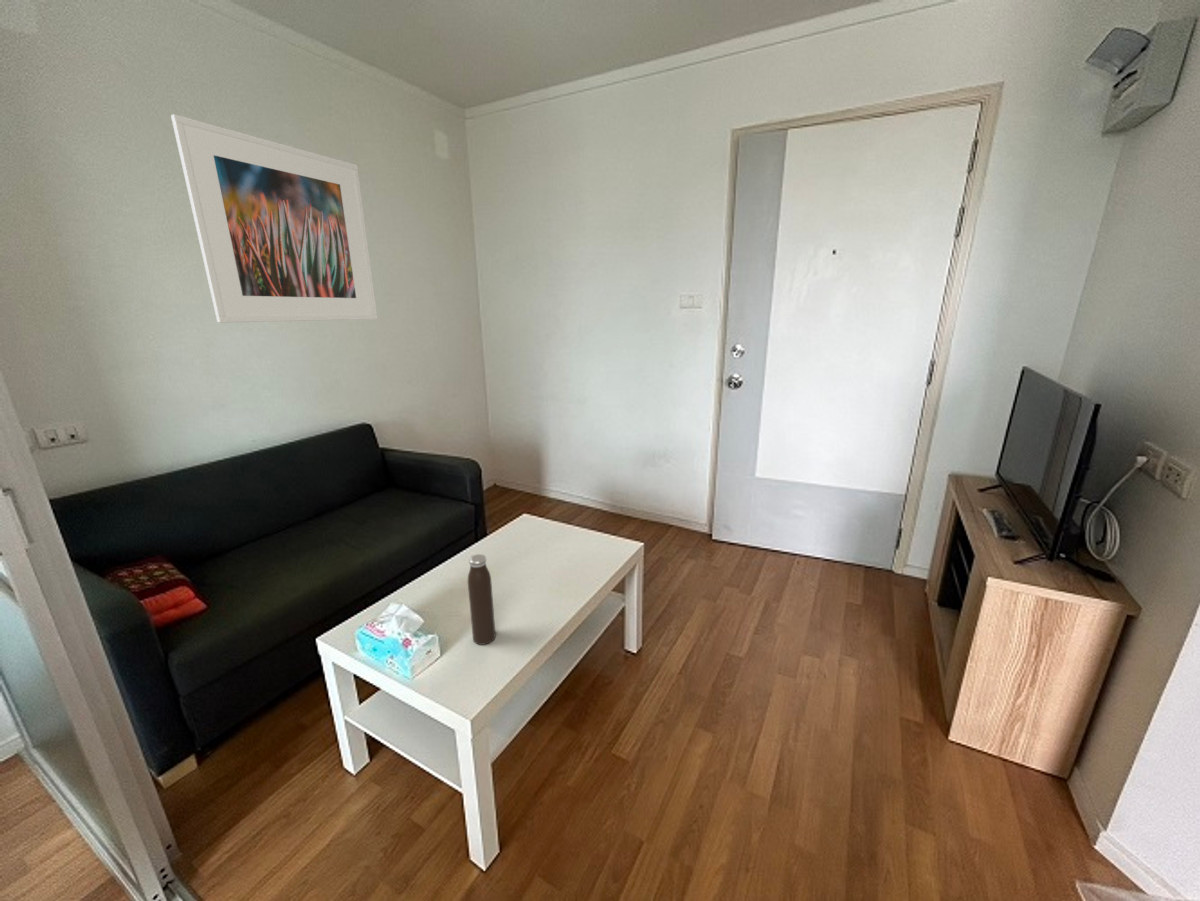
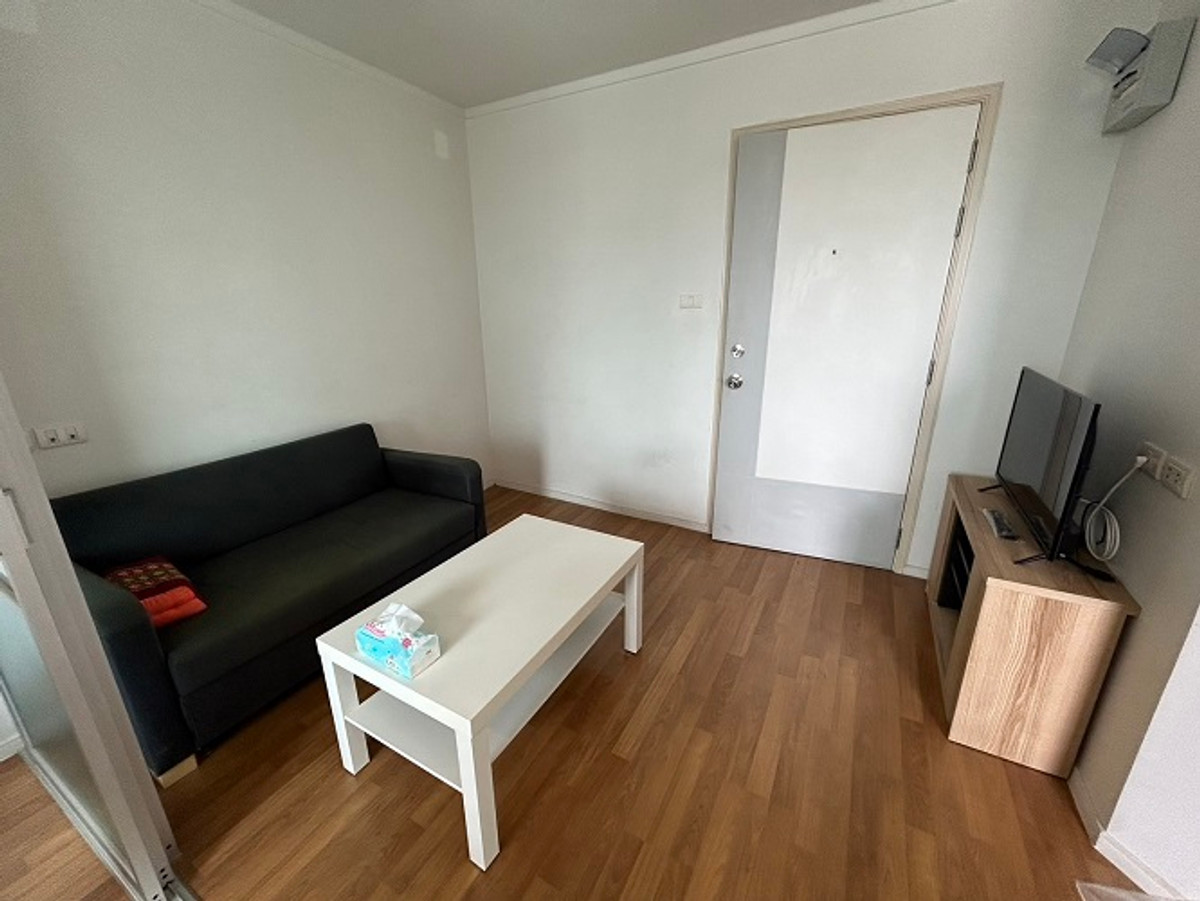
- water bottle [467,553,497,646]
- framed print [170,113,379,324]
